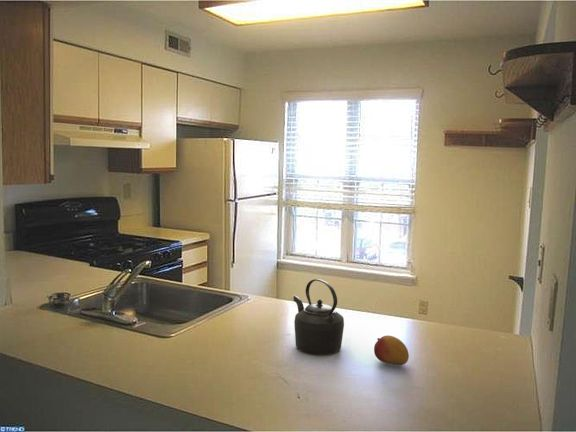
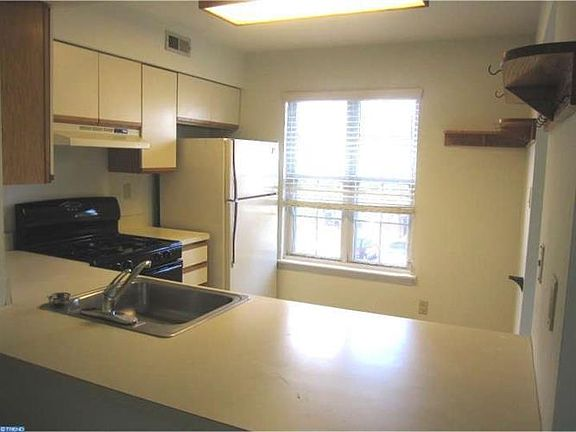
- kettle [292,278,345,356]
- fruit [373,335,410,366]
